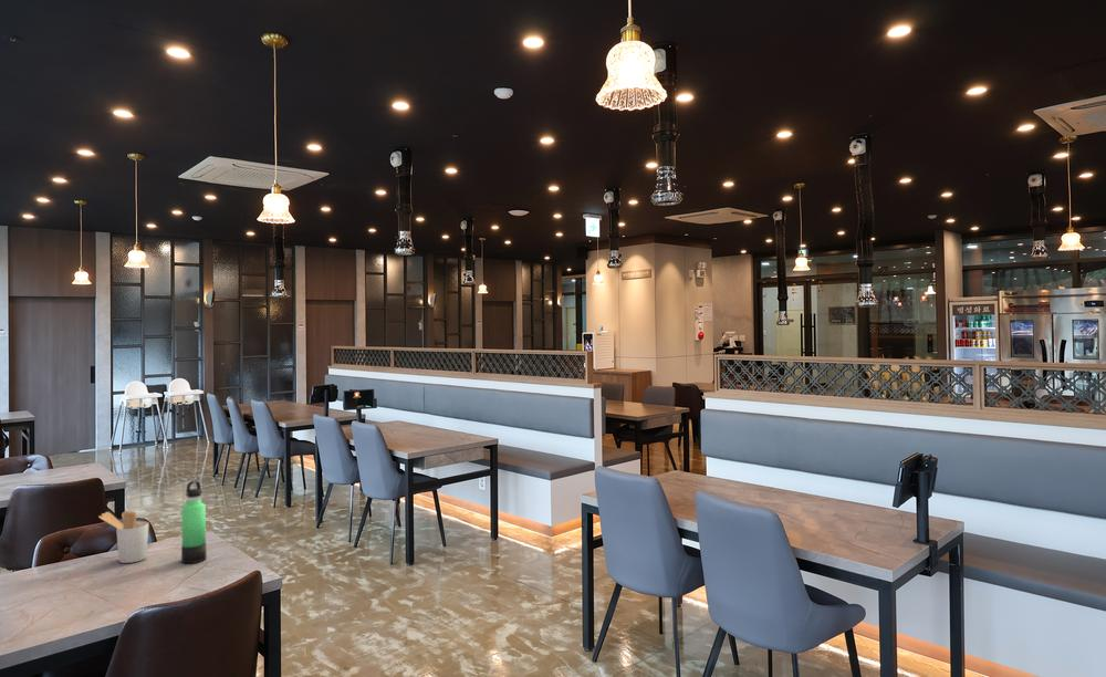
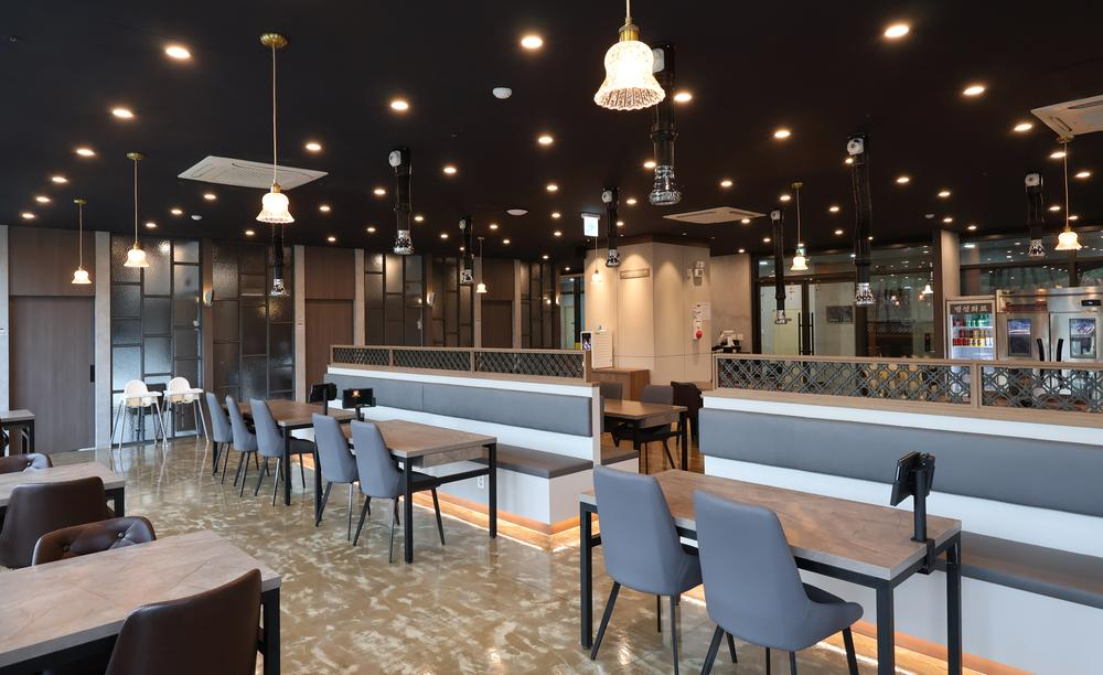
- utensil holder [97,510,150,564]
- thermos bottle [180,480,208,564]
